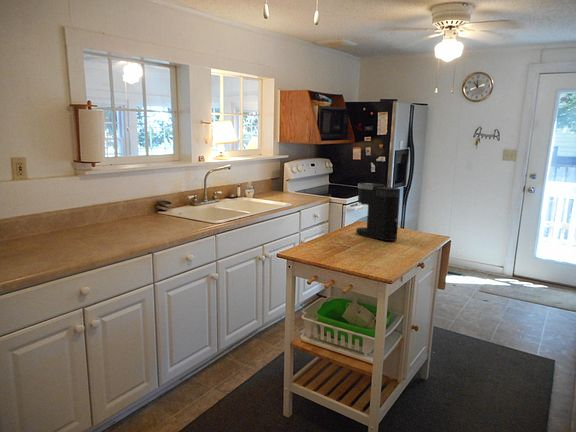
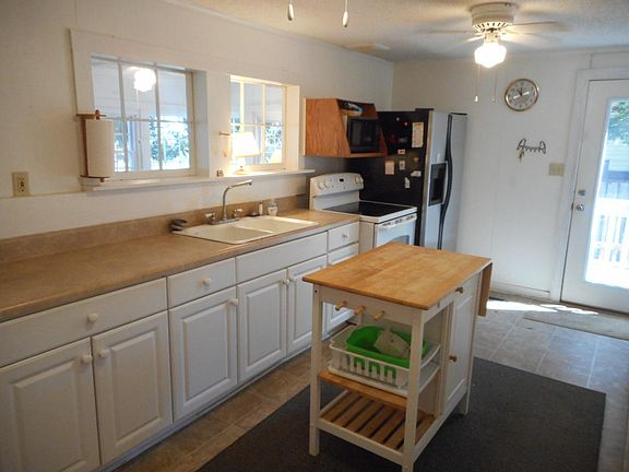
- coffee maker [355,182,401,242]
